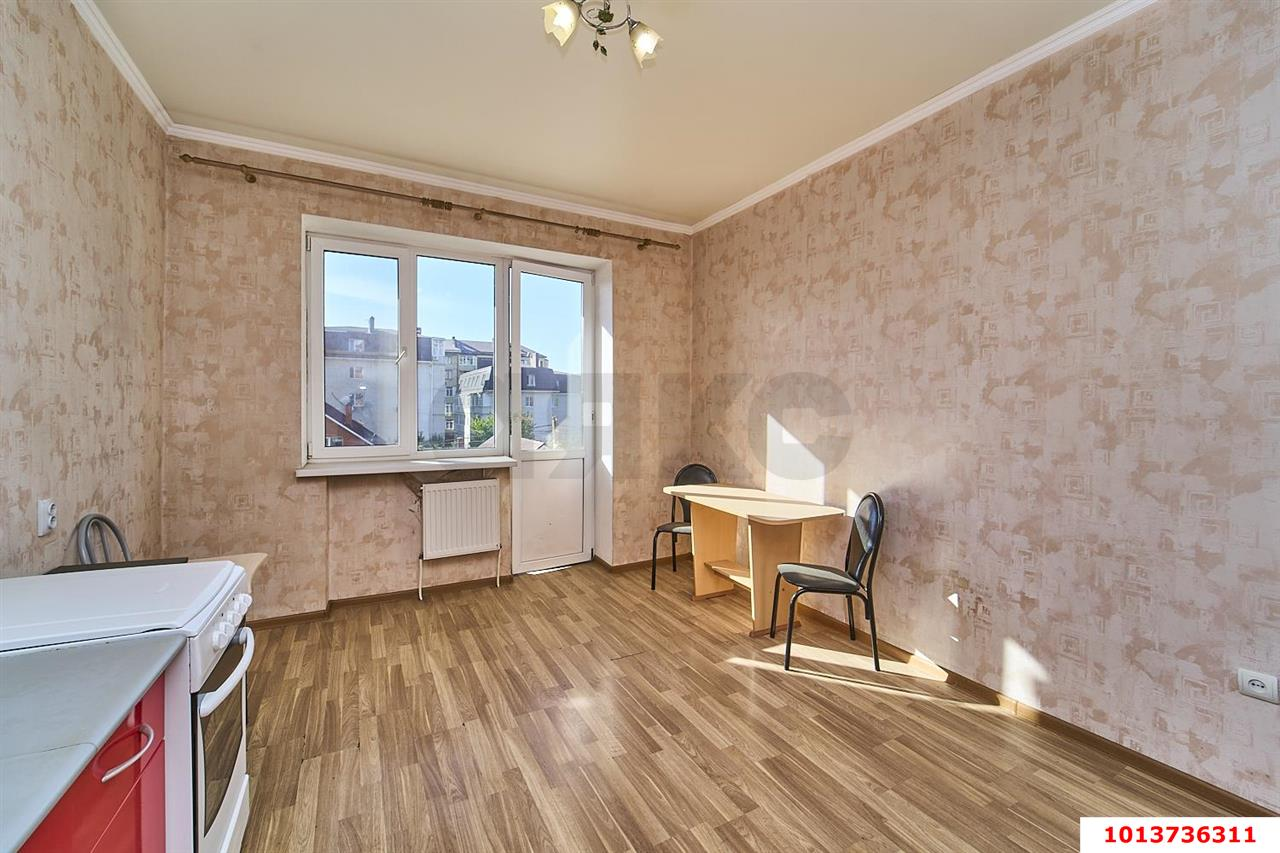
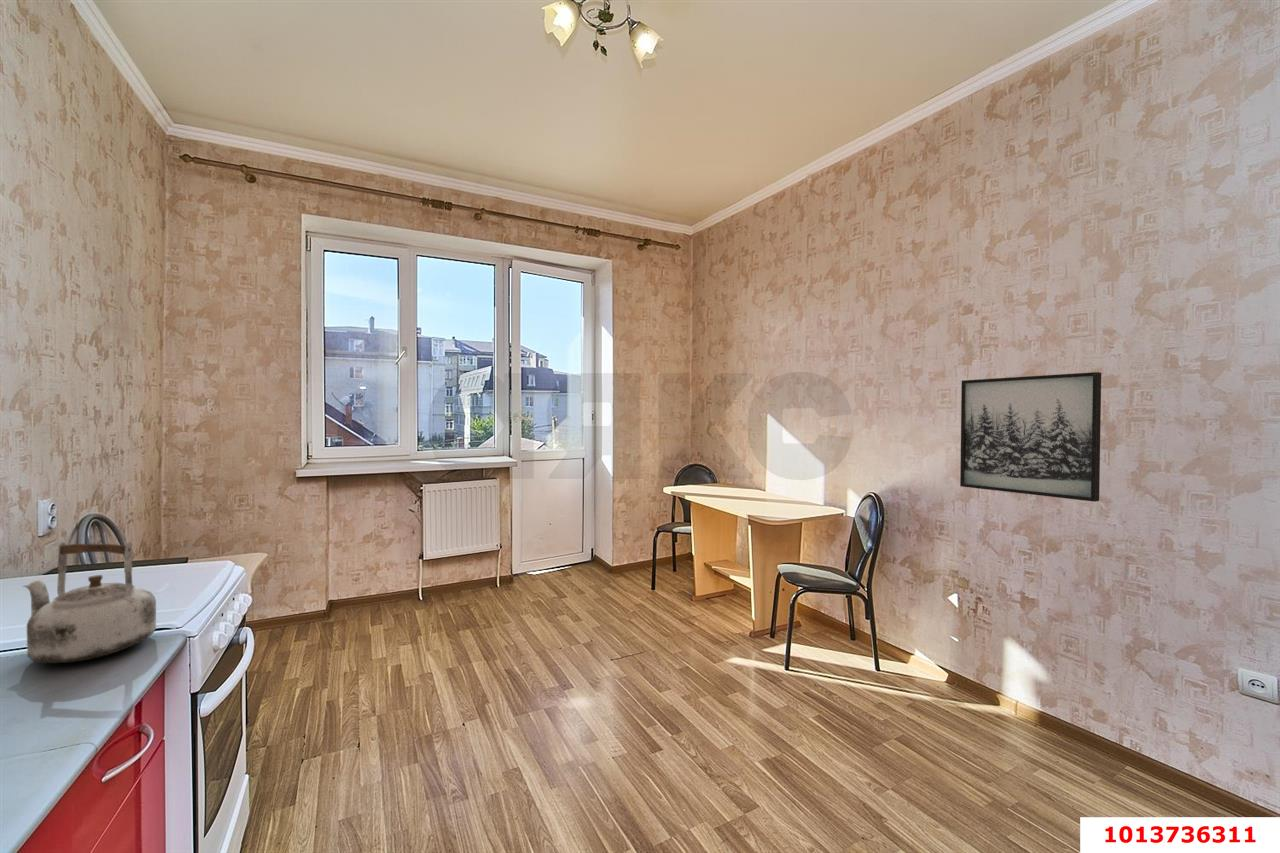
+ kettle [21,541,157,664]
+ wall art [959,371,1102,503]
